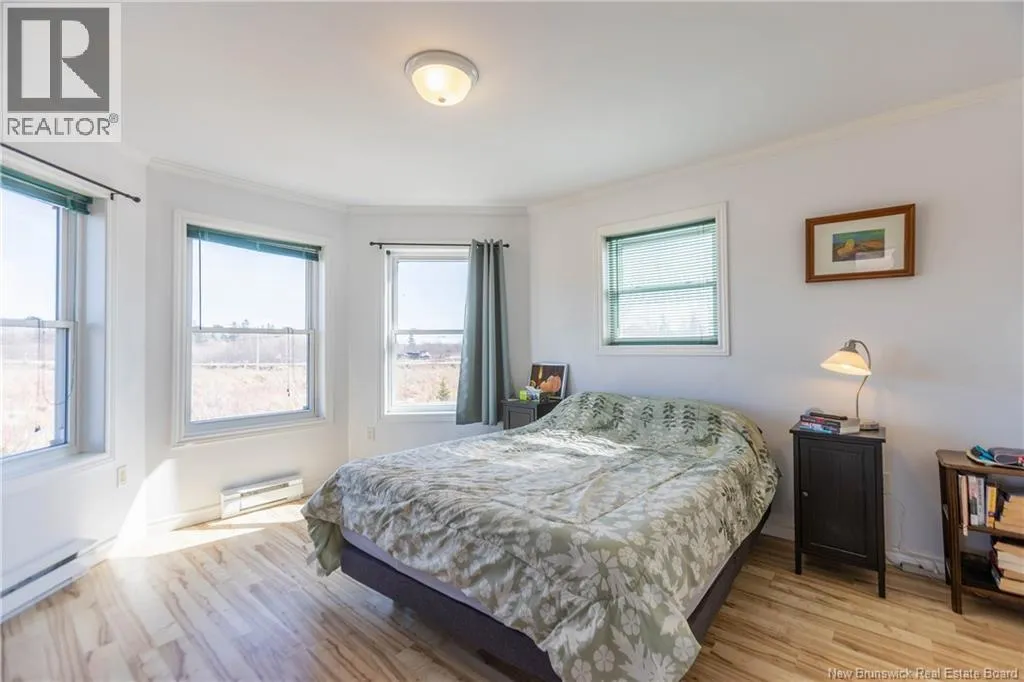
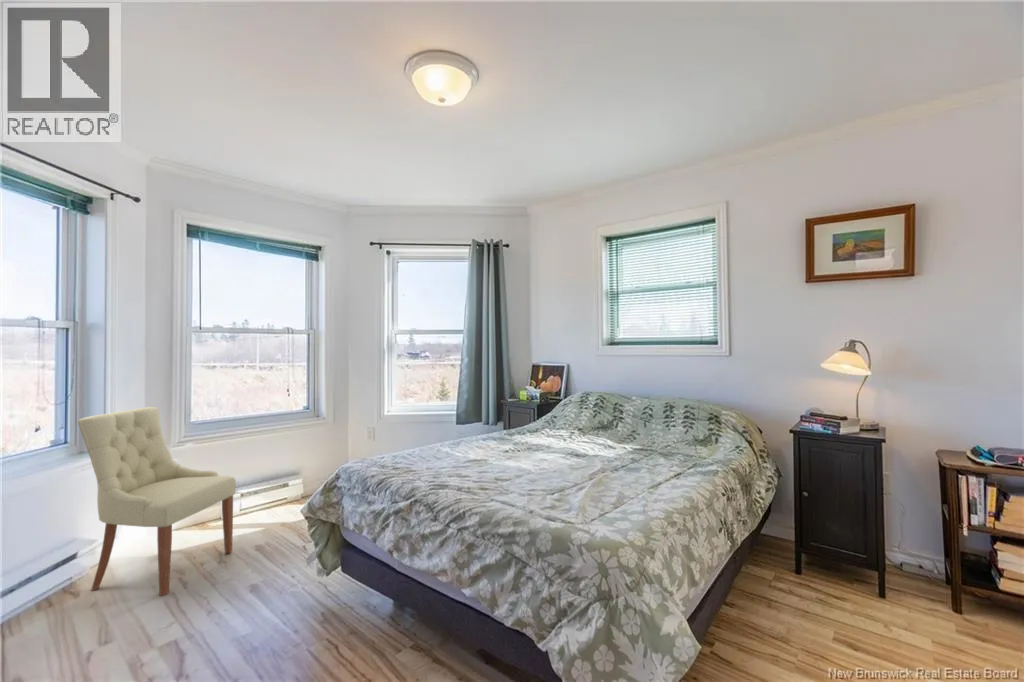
+ chair [77,406,237,597]
